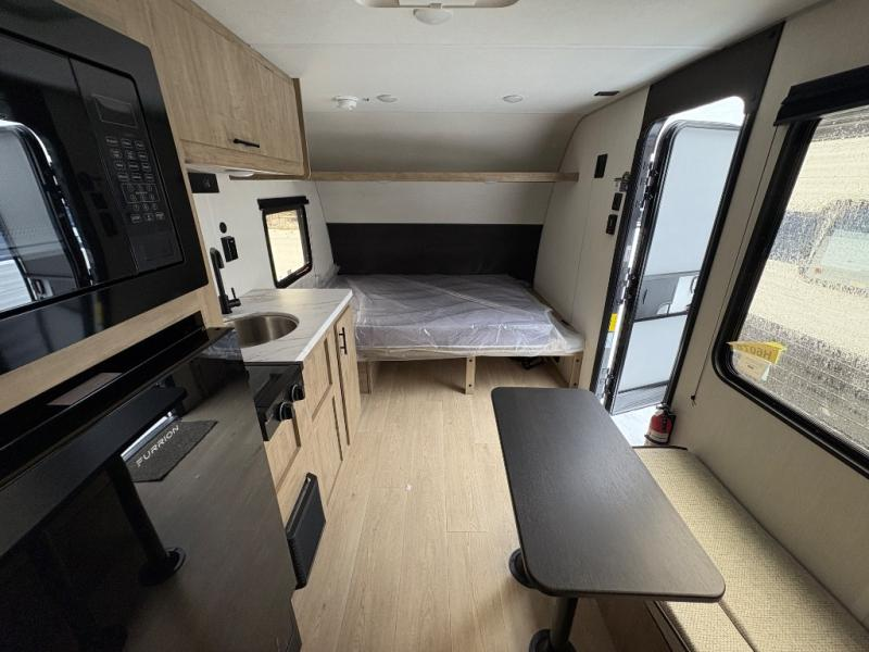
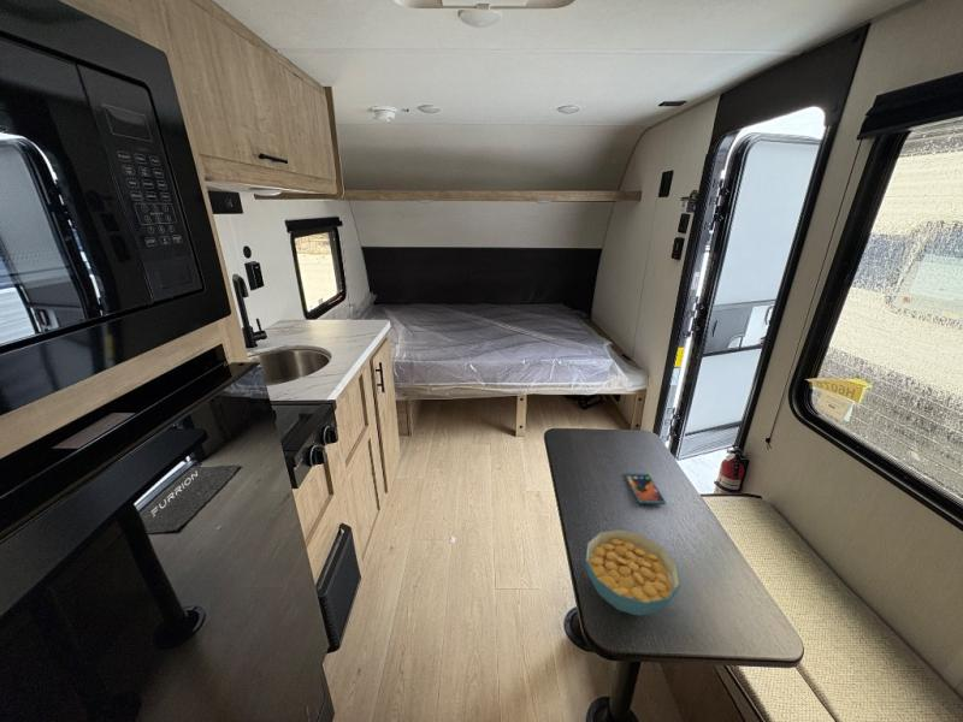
+ smartphone [624,472,667,505]
+ cereal bowl [584,528,681,616]
